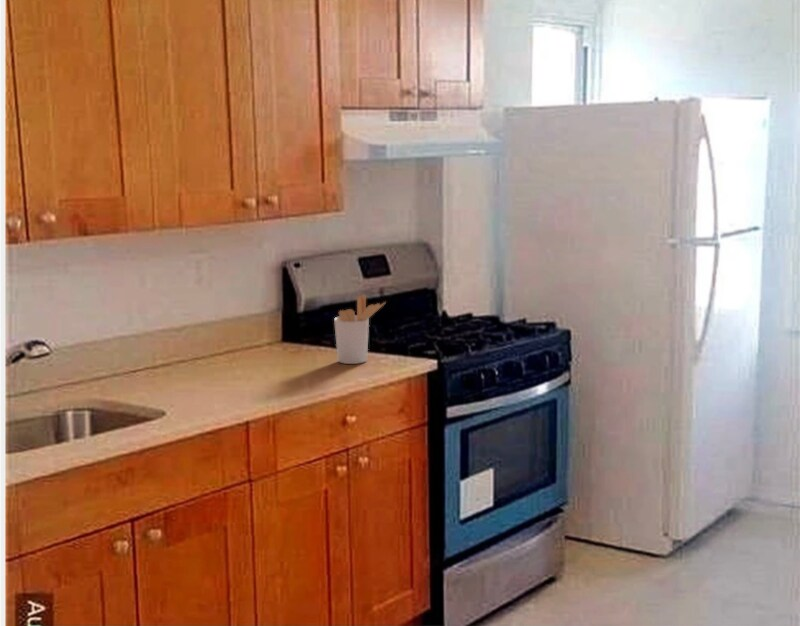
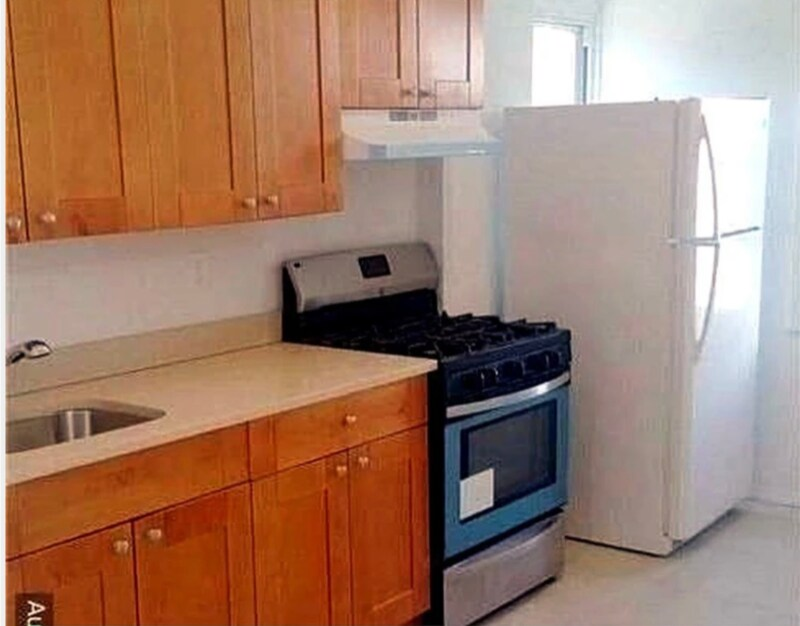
- utensil holder [333,294,387,365]
